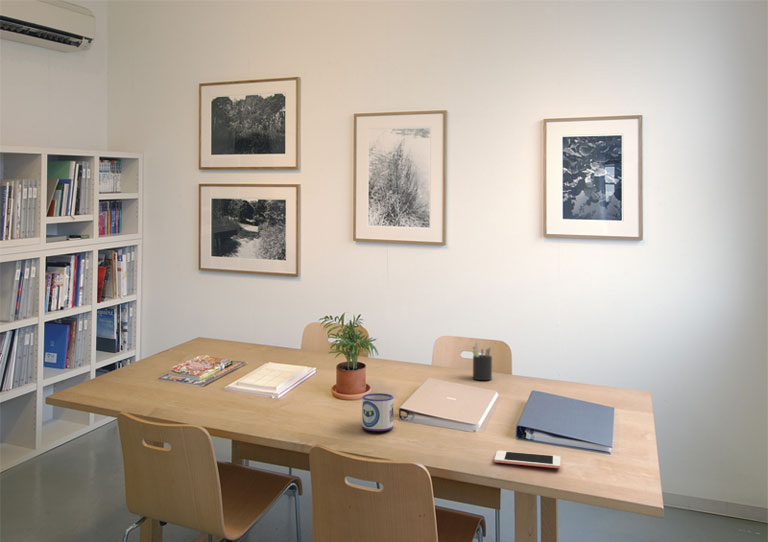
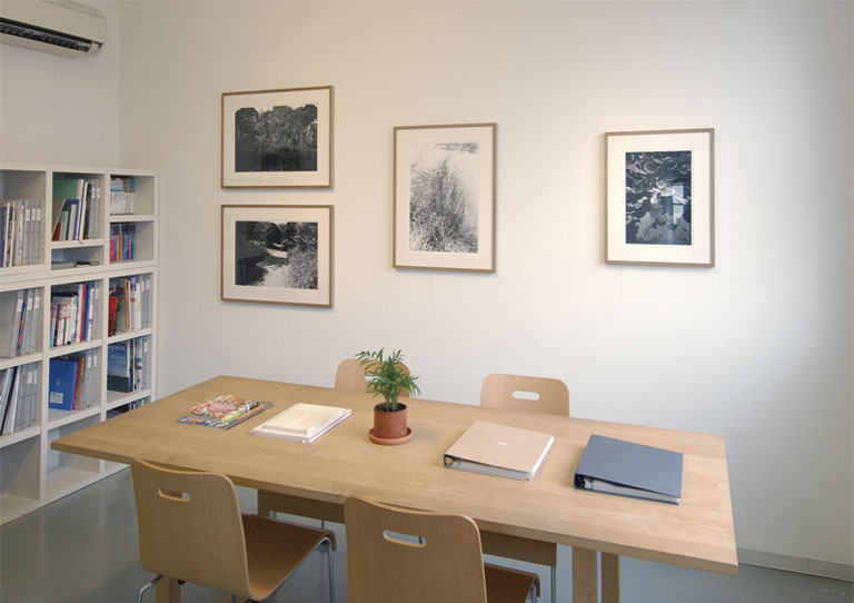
- pen holder [471,342,493,381]
- mug [361,392,394,432]
- cell phone [493,450,561,469]
